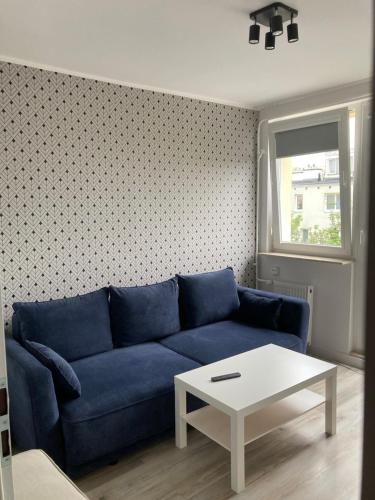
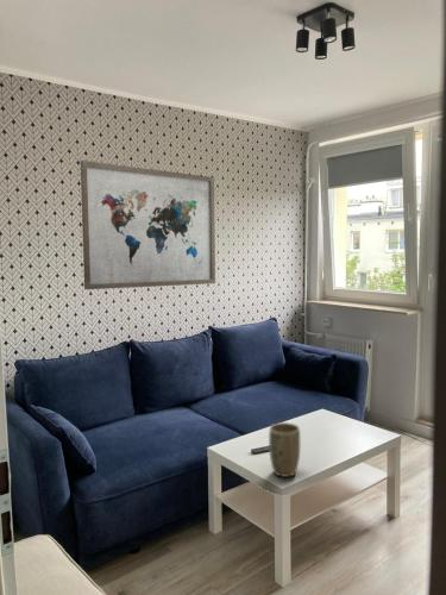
+ wall art [80,159,216,290]
+ plant pot [268,421,301,478]
